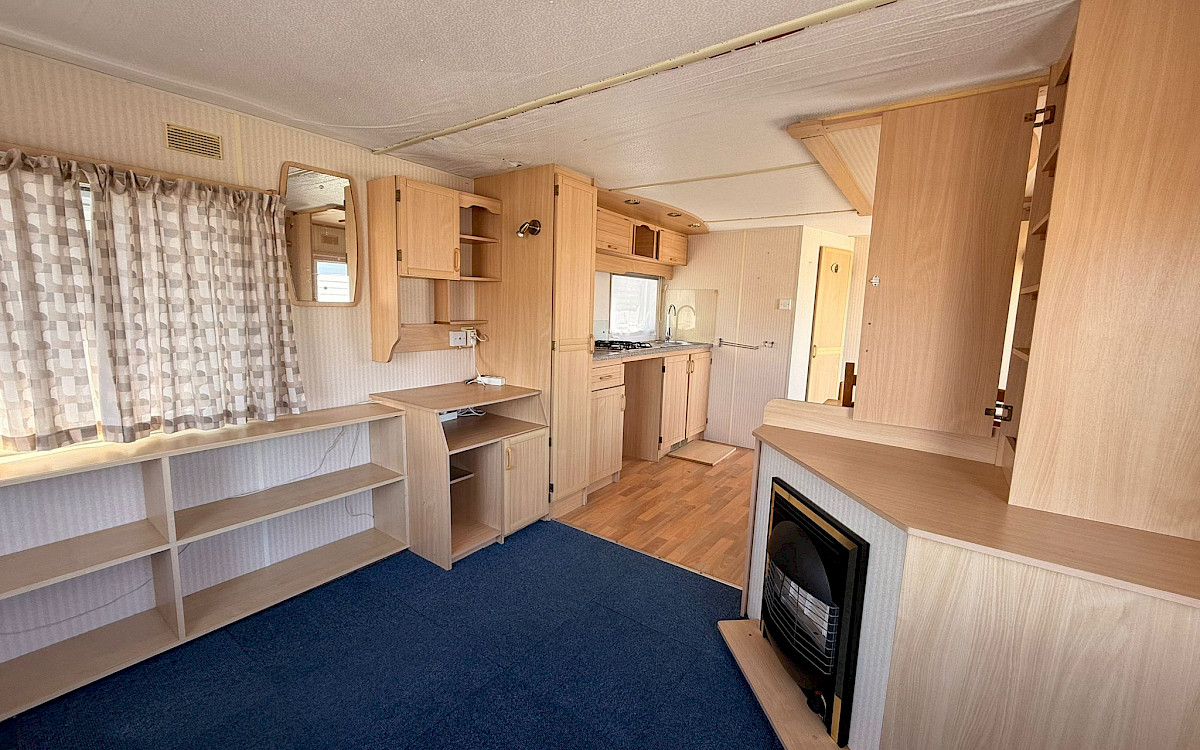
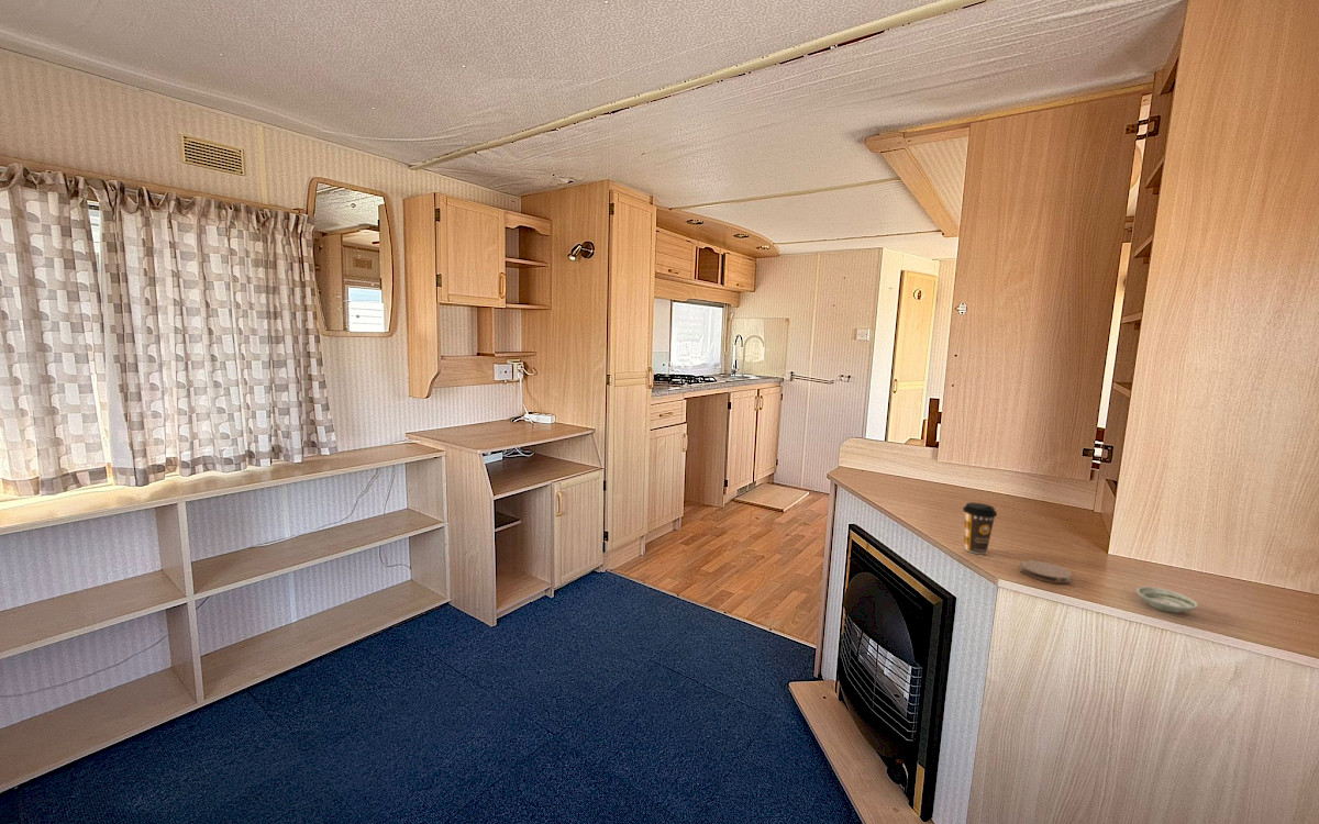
+ saucer [1135,586,1199,614]
+ coffee cup [962,501,998,555]
+ coaster [1019,559,1073,584]
